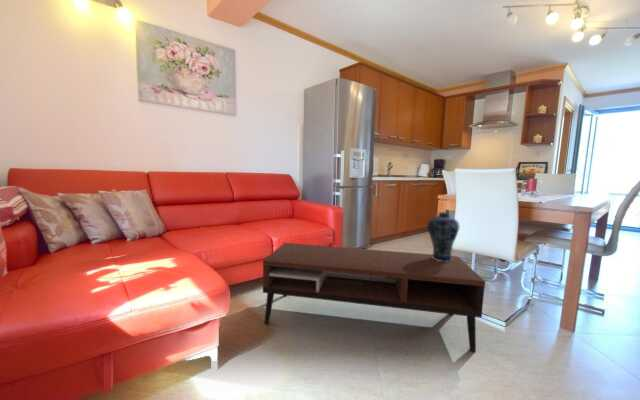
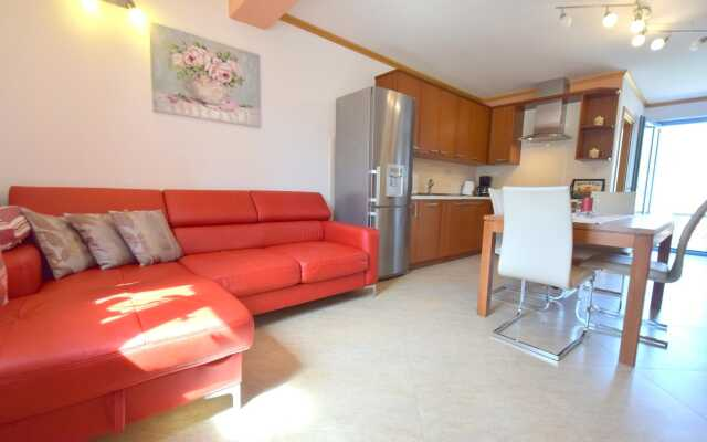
- vase [426,211,460,262]
- coffee table [262,242,486,353]
